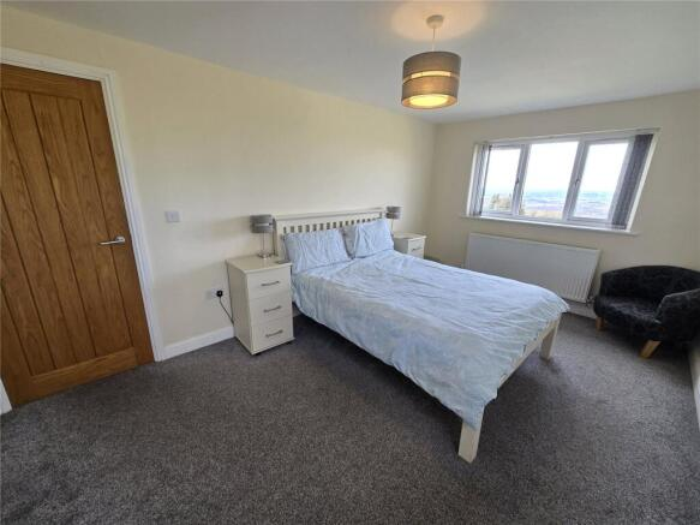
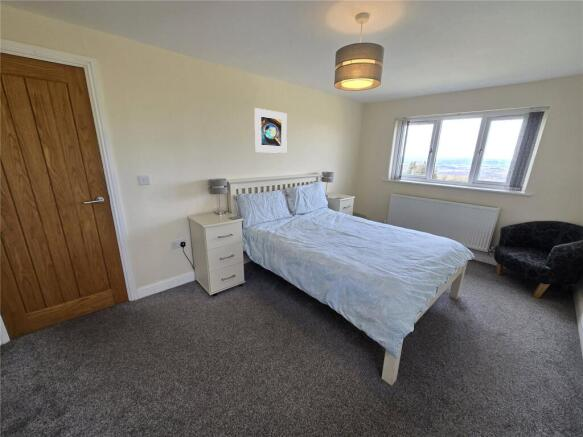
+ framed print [253,107,288,154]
